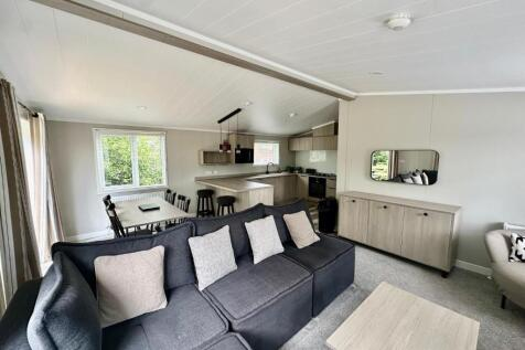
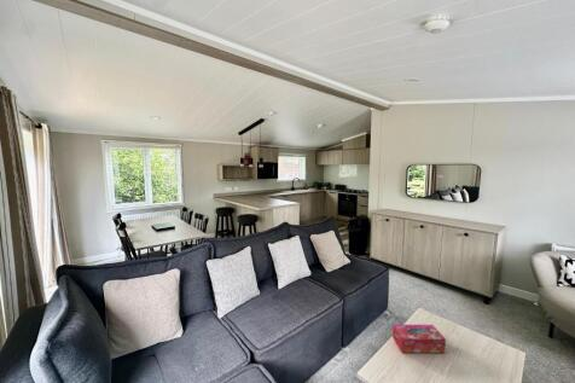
+ tissue box [391,324,447,354]
